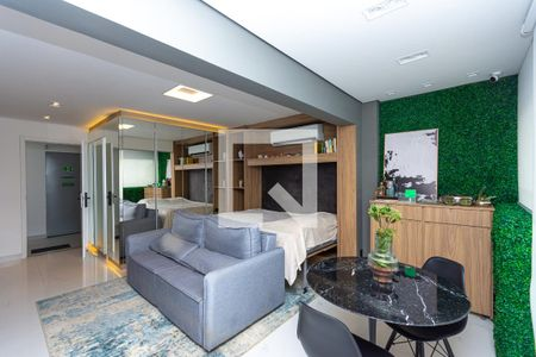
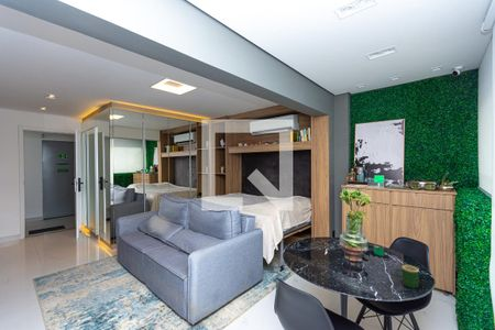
+ mug [394,264,420,289]
